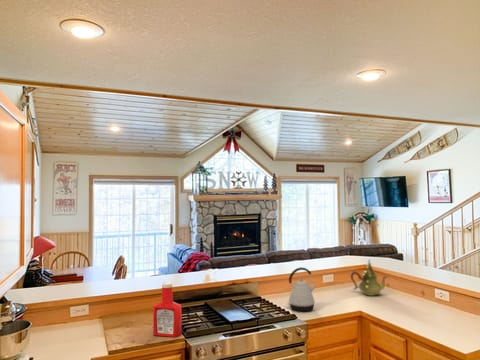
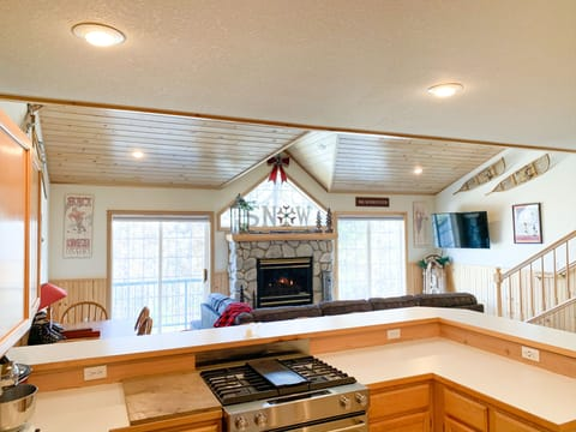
- soap bottle [152,281,183,338]
- kettle [286,266,317,312]
- teapot [350,259,389,297]
